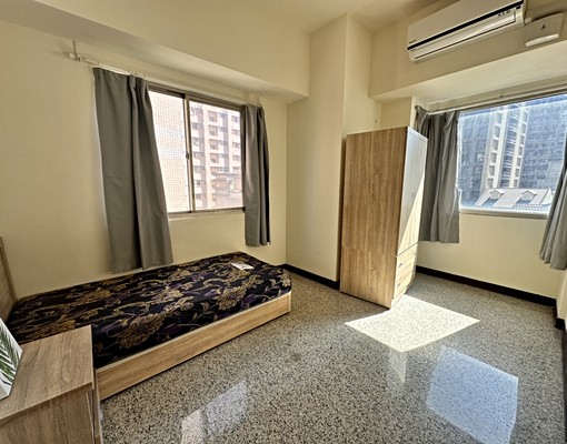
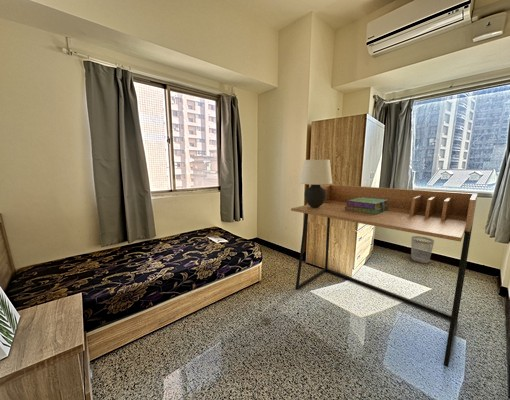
+ stack of books [345,197,389,214]
+ table lamp [299,158,333,208]
+ wastebasket [410,235,435,264]
+ desk [290,184,478,368]
